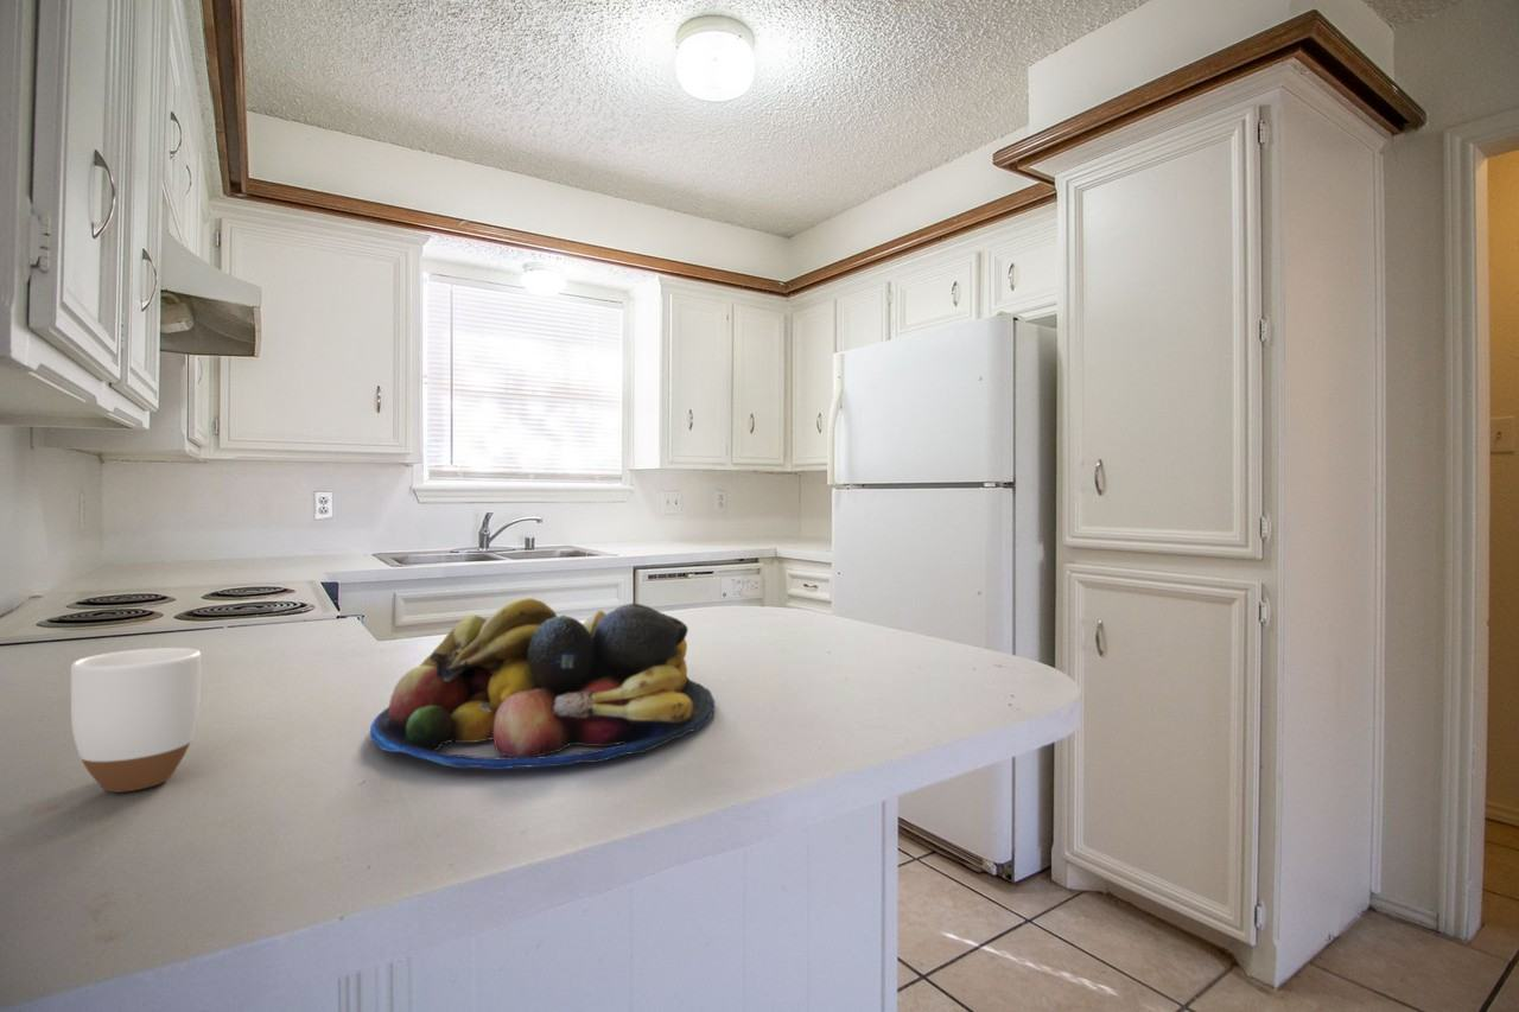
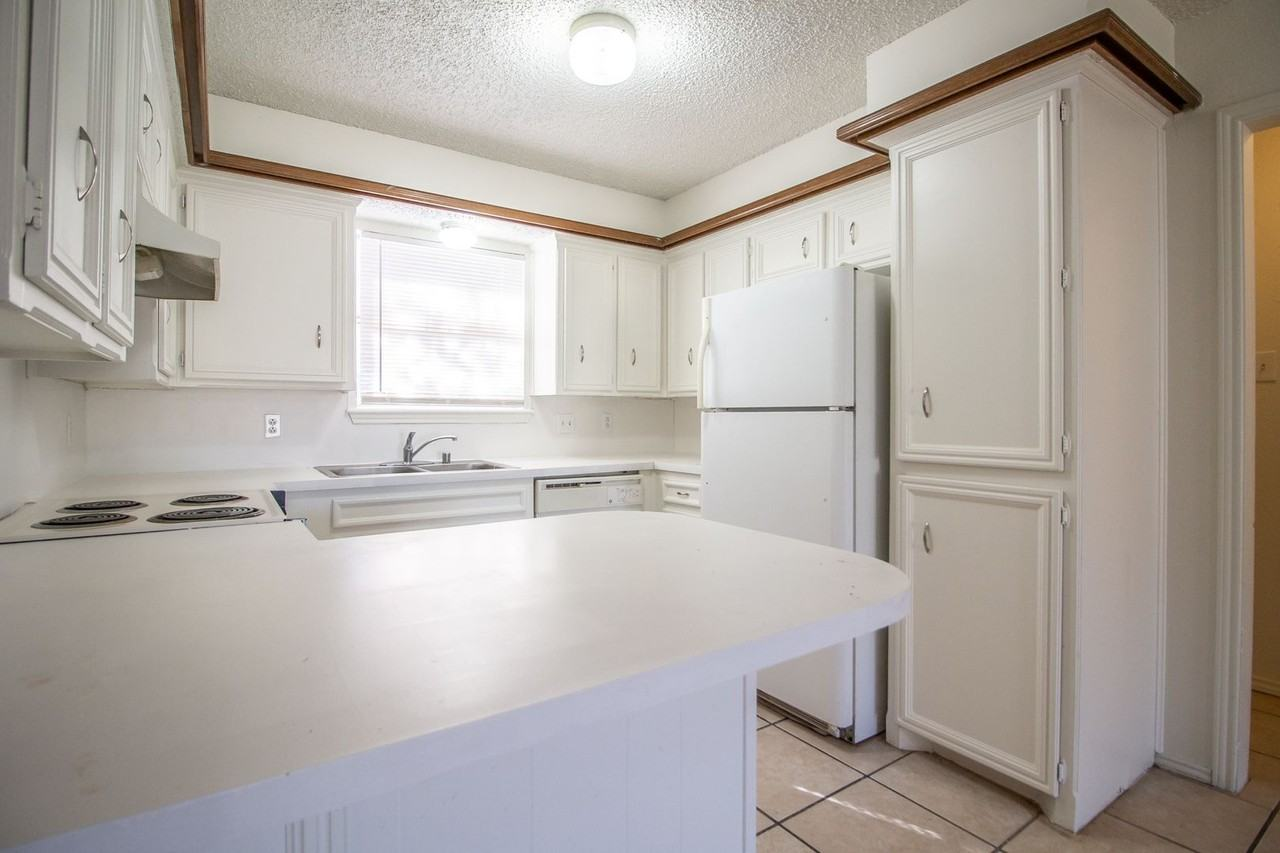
- mug [70,647,202,794]
- fruit bowl [369,597,716,770]
